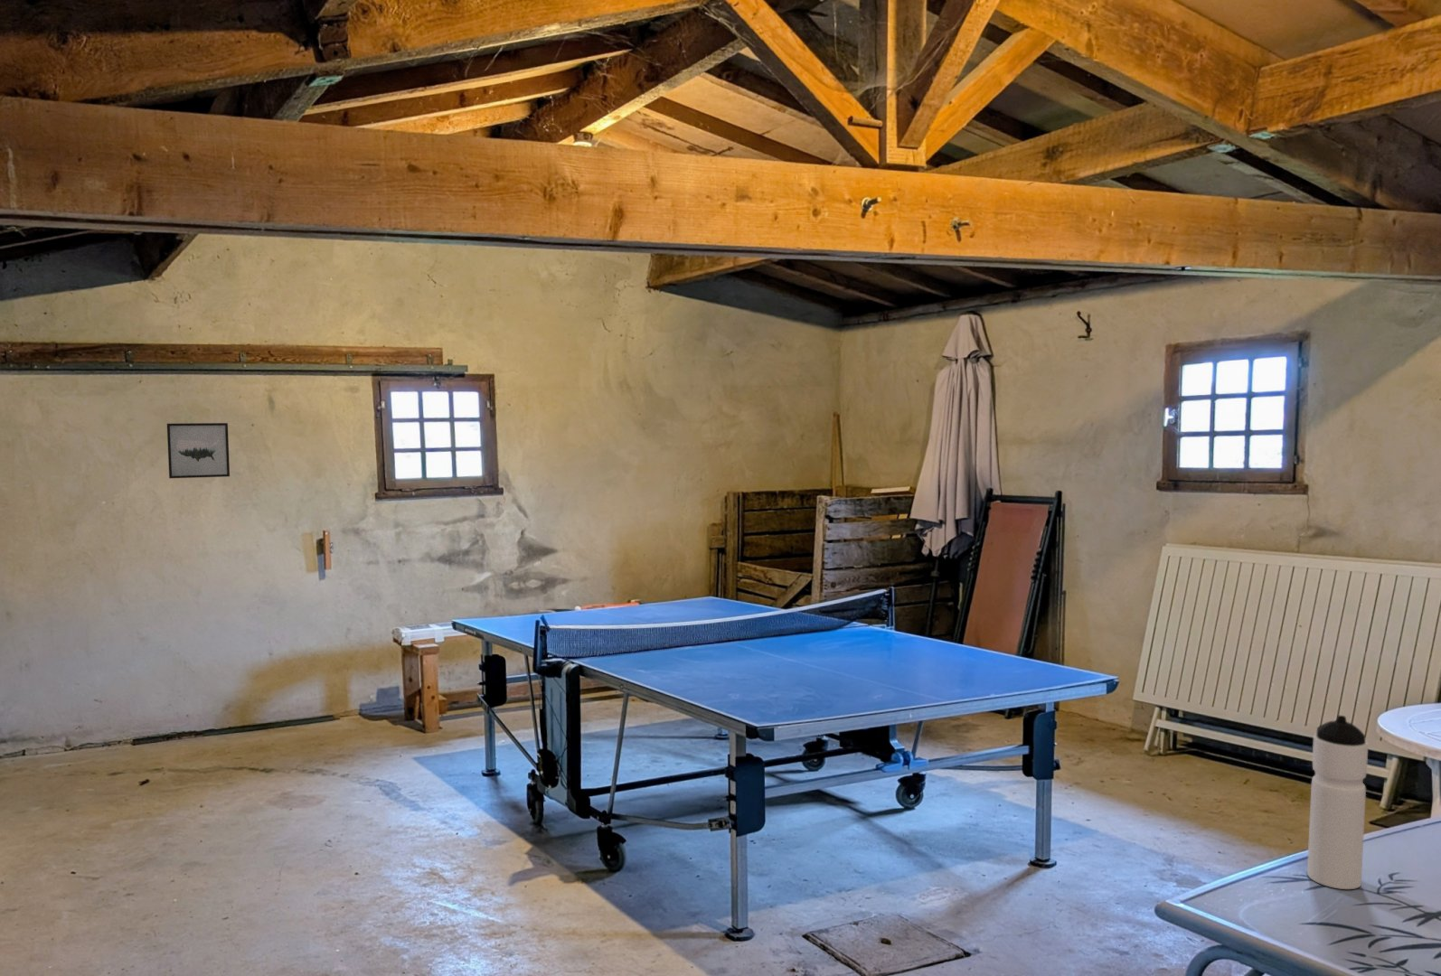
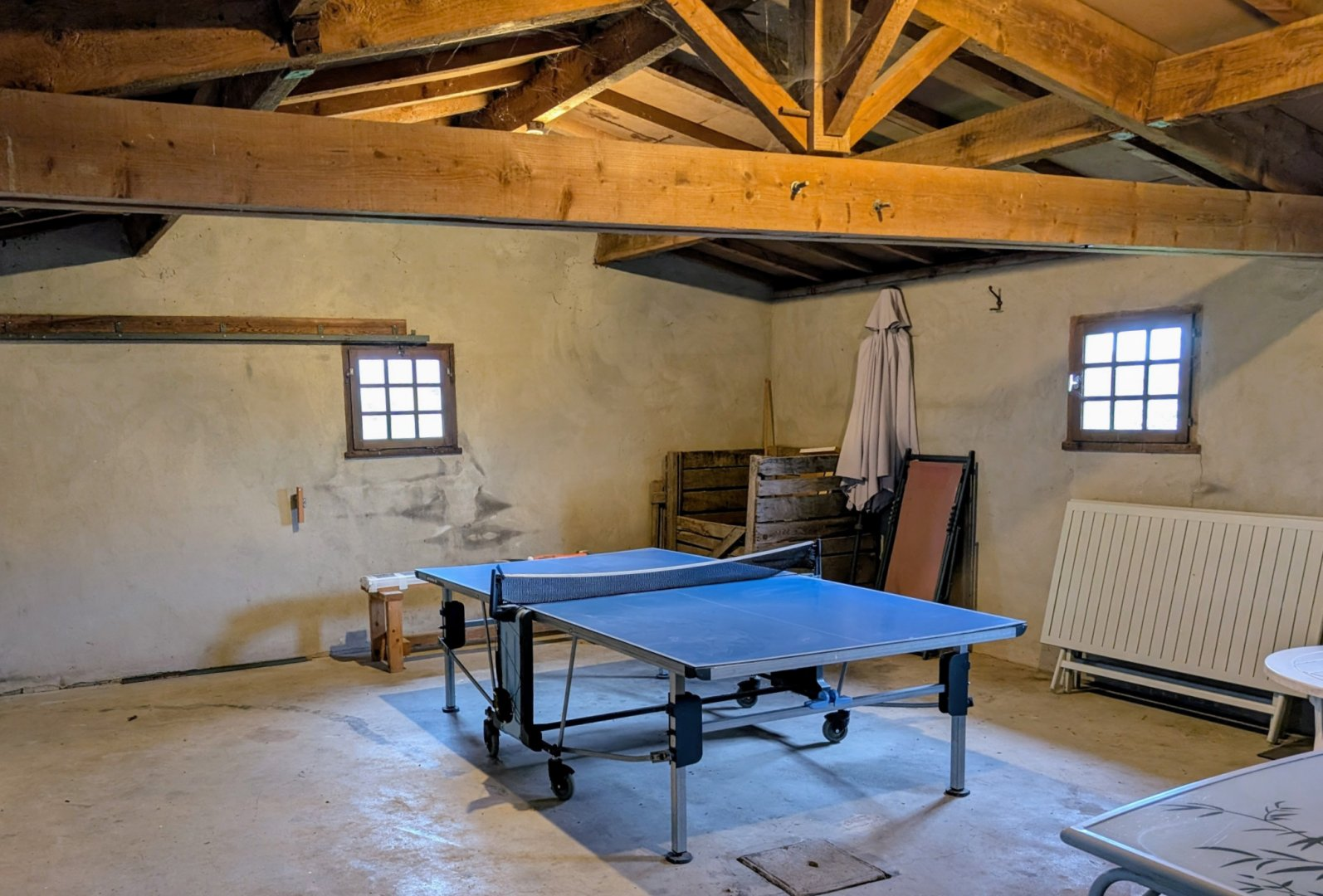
- water bottle [1306,715,1369,890]
- wall art [167,422,231,479]
